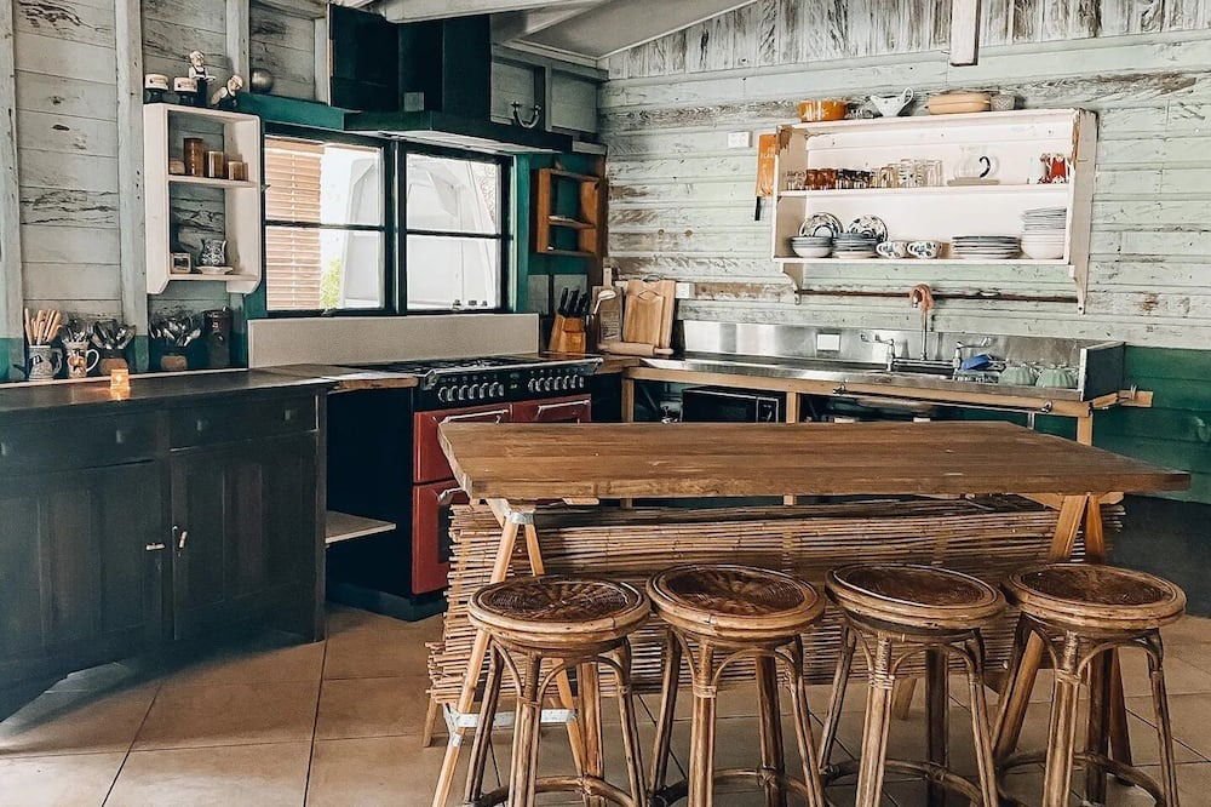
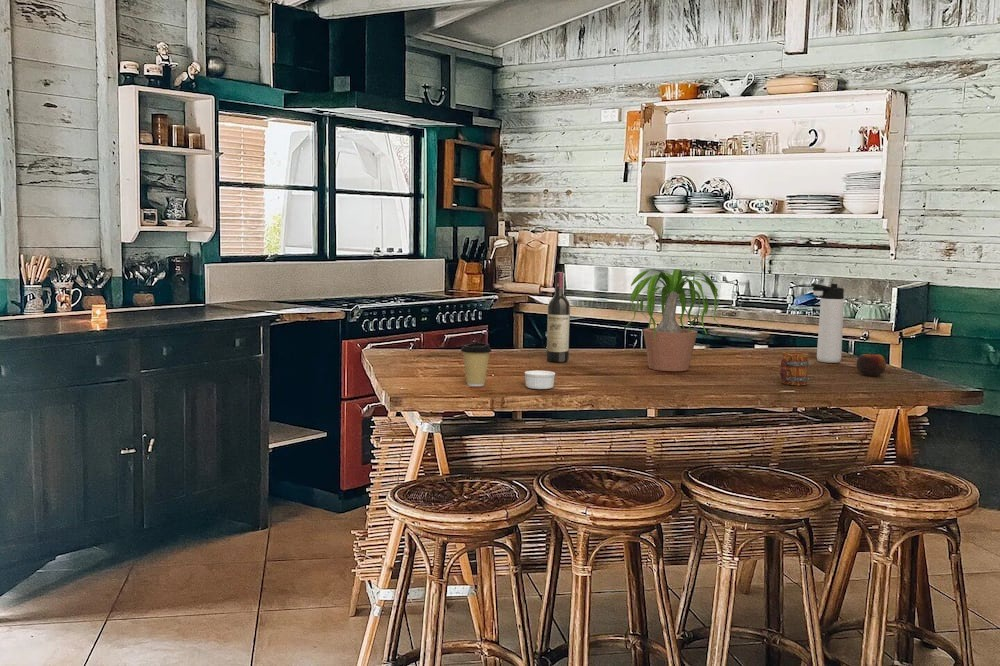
+ wine bottle [546,271,571,363]
+ apple [856,351,887,377]
+ ramekin [524,370,556,390]
+ thermos bottle [810,282,845,364]
+ coffee cup [460,342,492,387]
+ mug [779,351,811,386]
+ potted plant [615,268,730,372]
